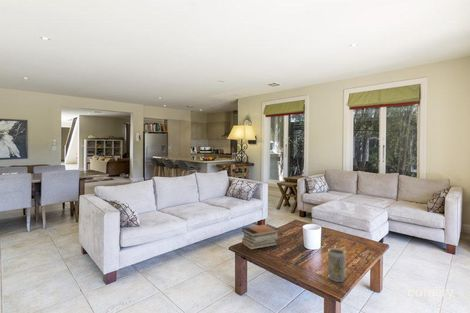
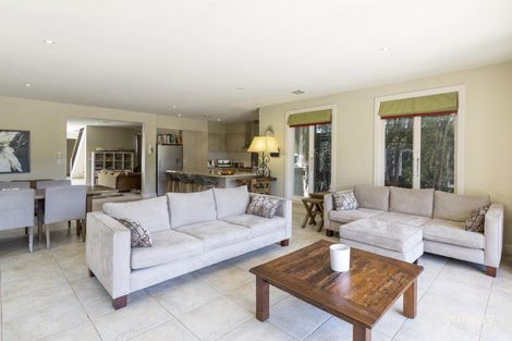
- book stack [241,223,280,251]
- vase [326,247,347,283]
